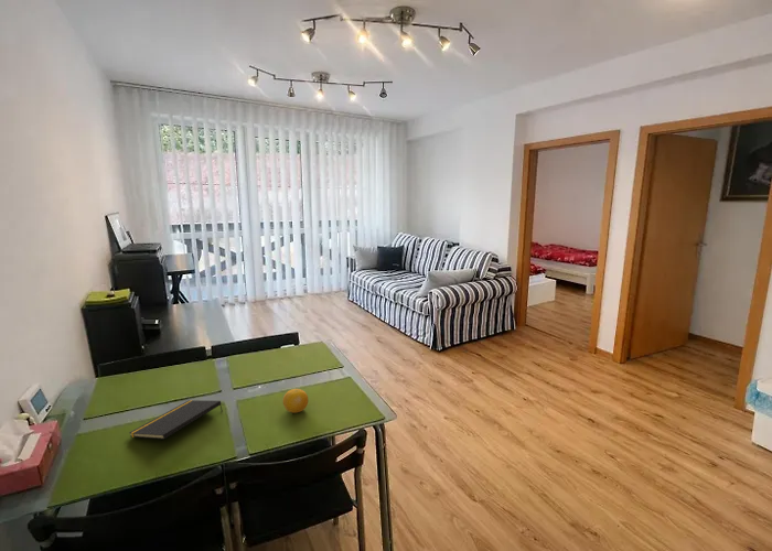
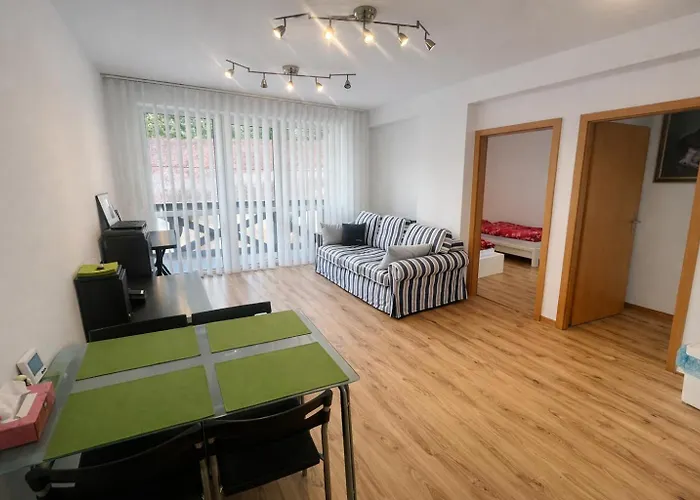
- fruit [282,388,309,414]
- notepad [128,399,224,441]
